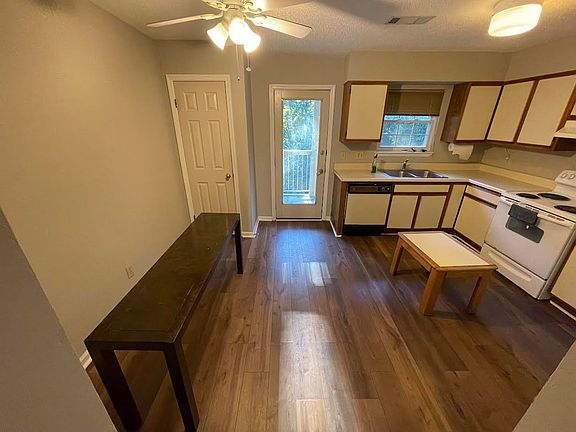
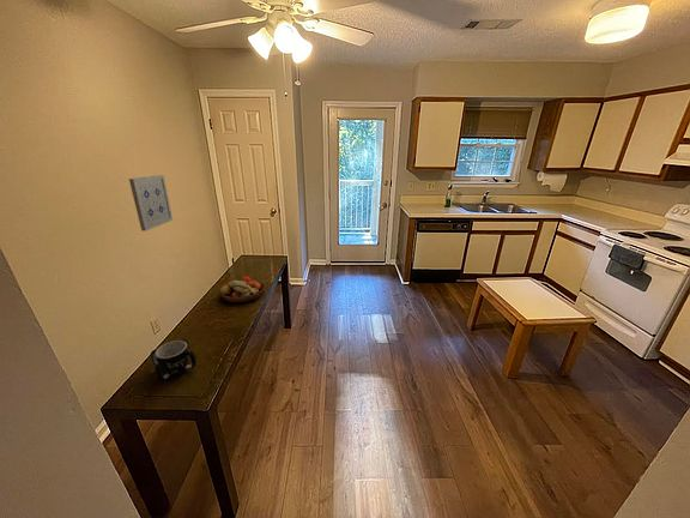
+ mug [150,338,198,381]
+ fruit bowl [218,275,266,303]
+ wall art [128,174,174,233]
